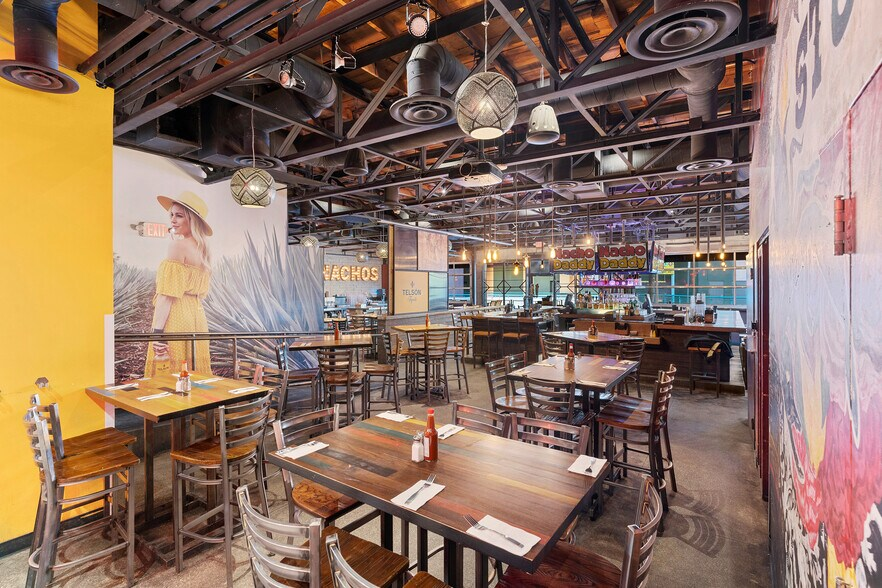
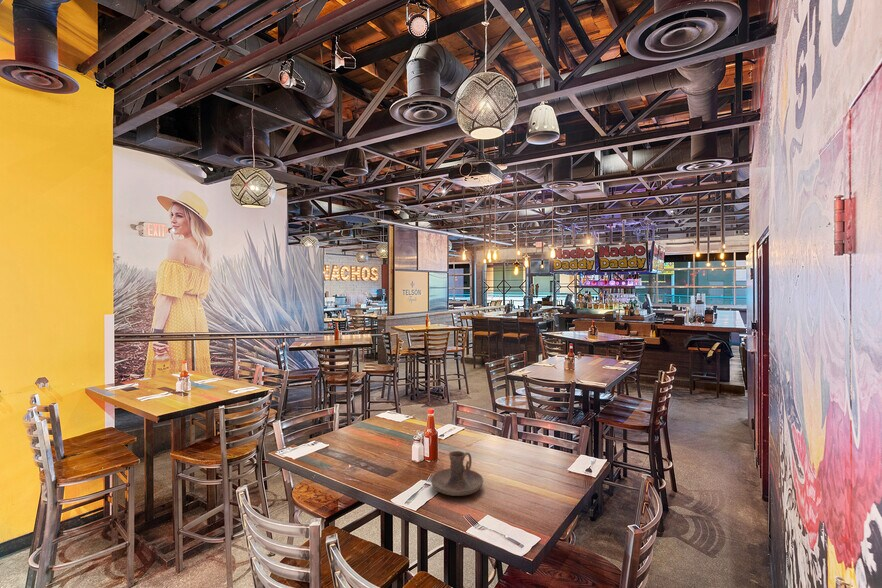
+ candle holder [430,450,484,497]
